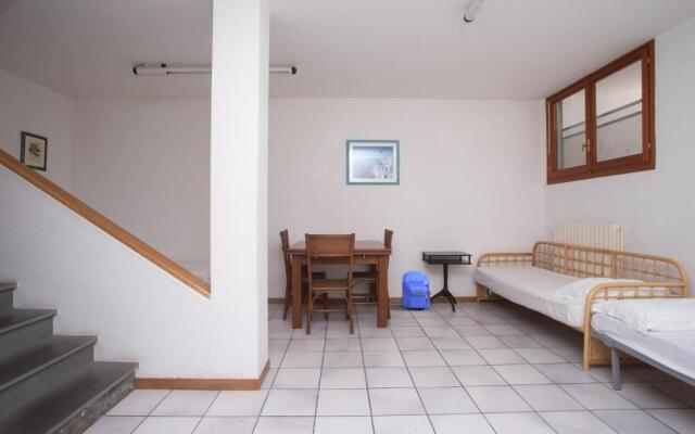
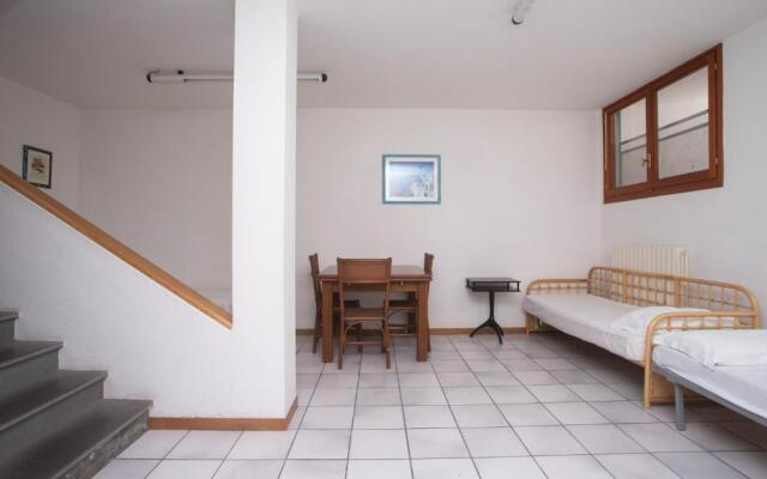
- backpack [400,270,432,309]
